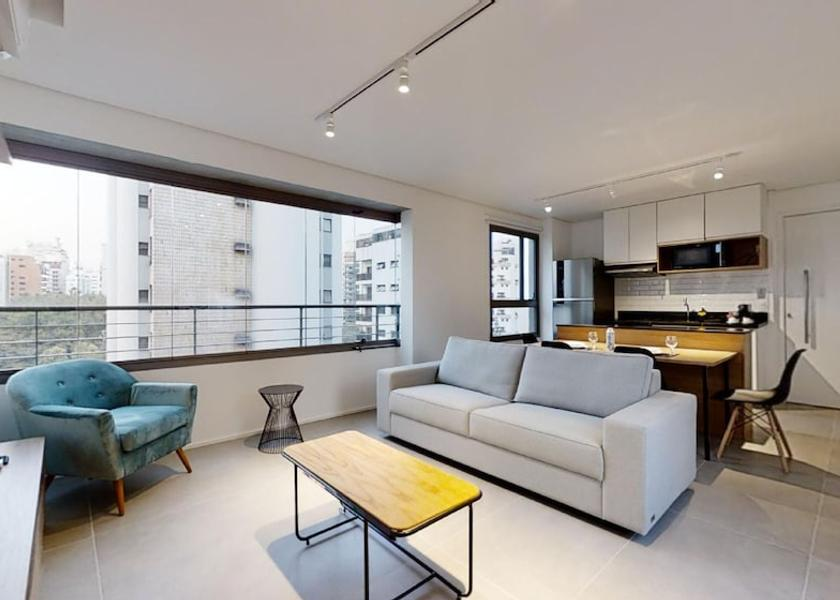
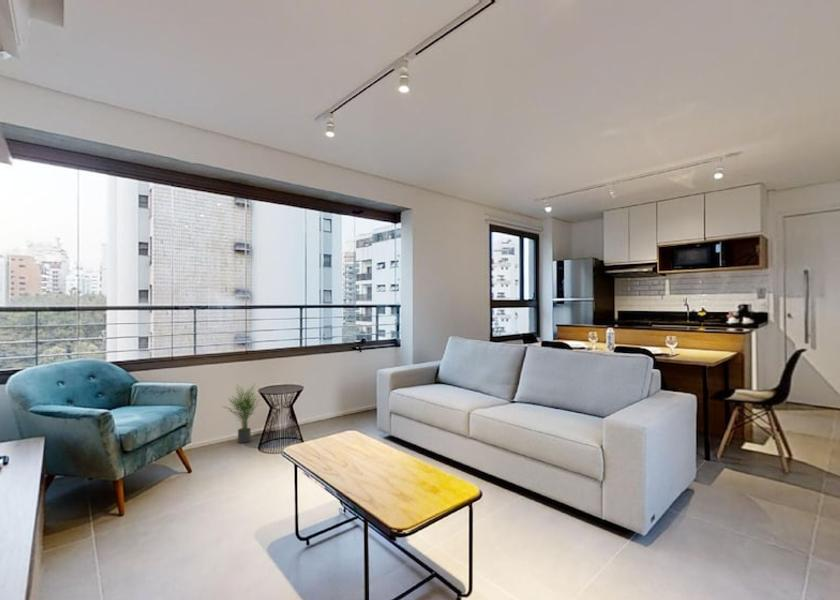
+ potted plant [222,382,262,444]
